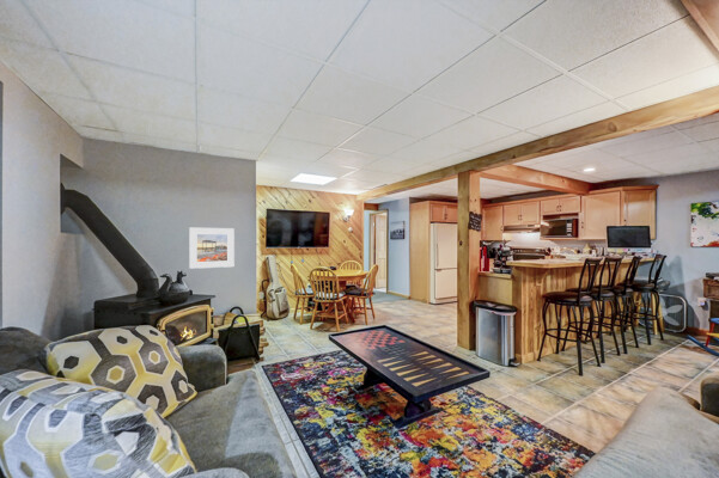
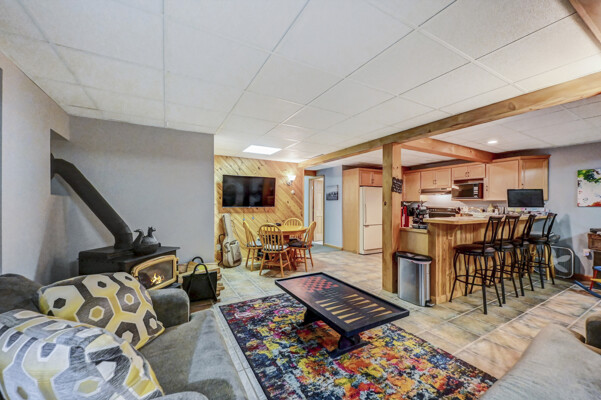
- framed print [188,227,236,270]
